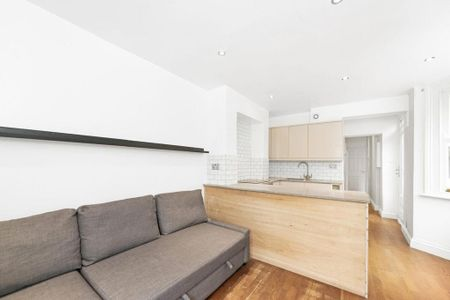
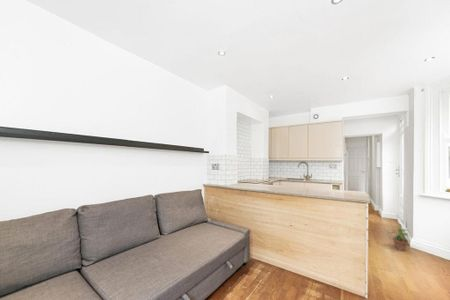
+ potted plant [387,225,410,251]
